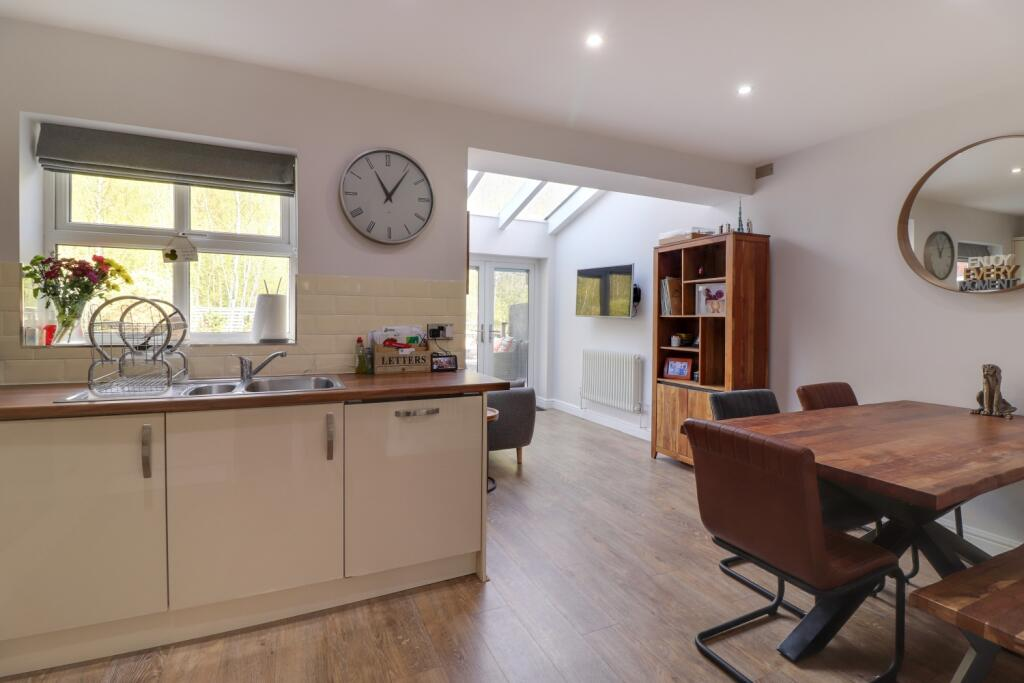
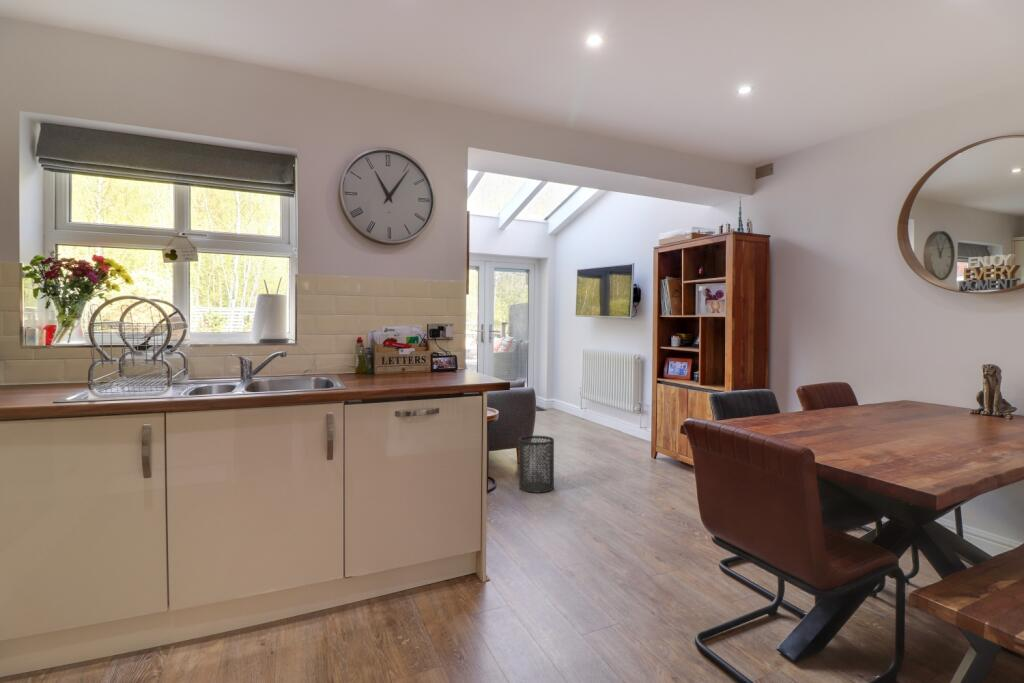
+ trash can [518,435,555,494]
